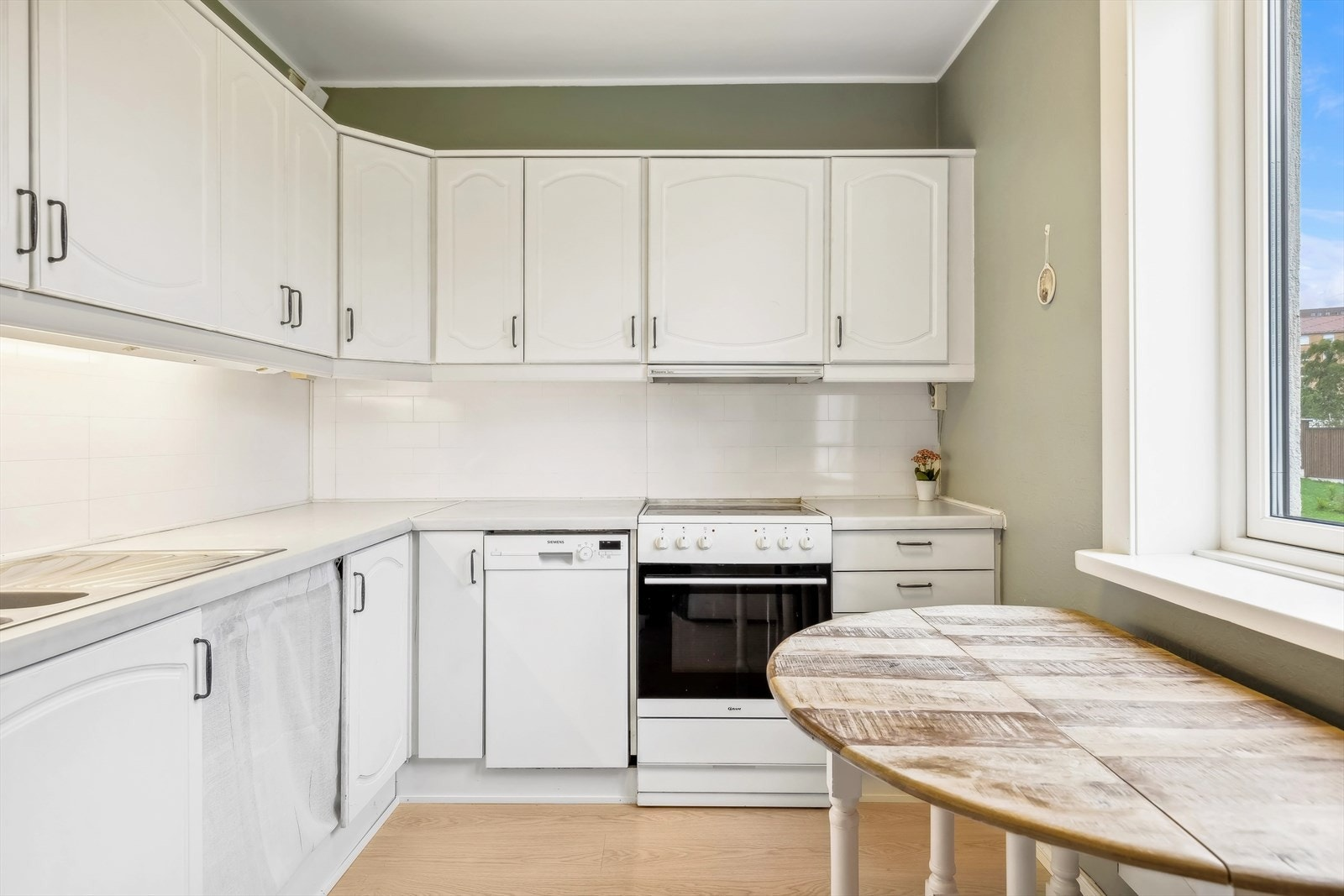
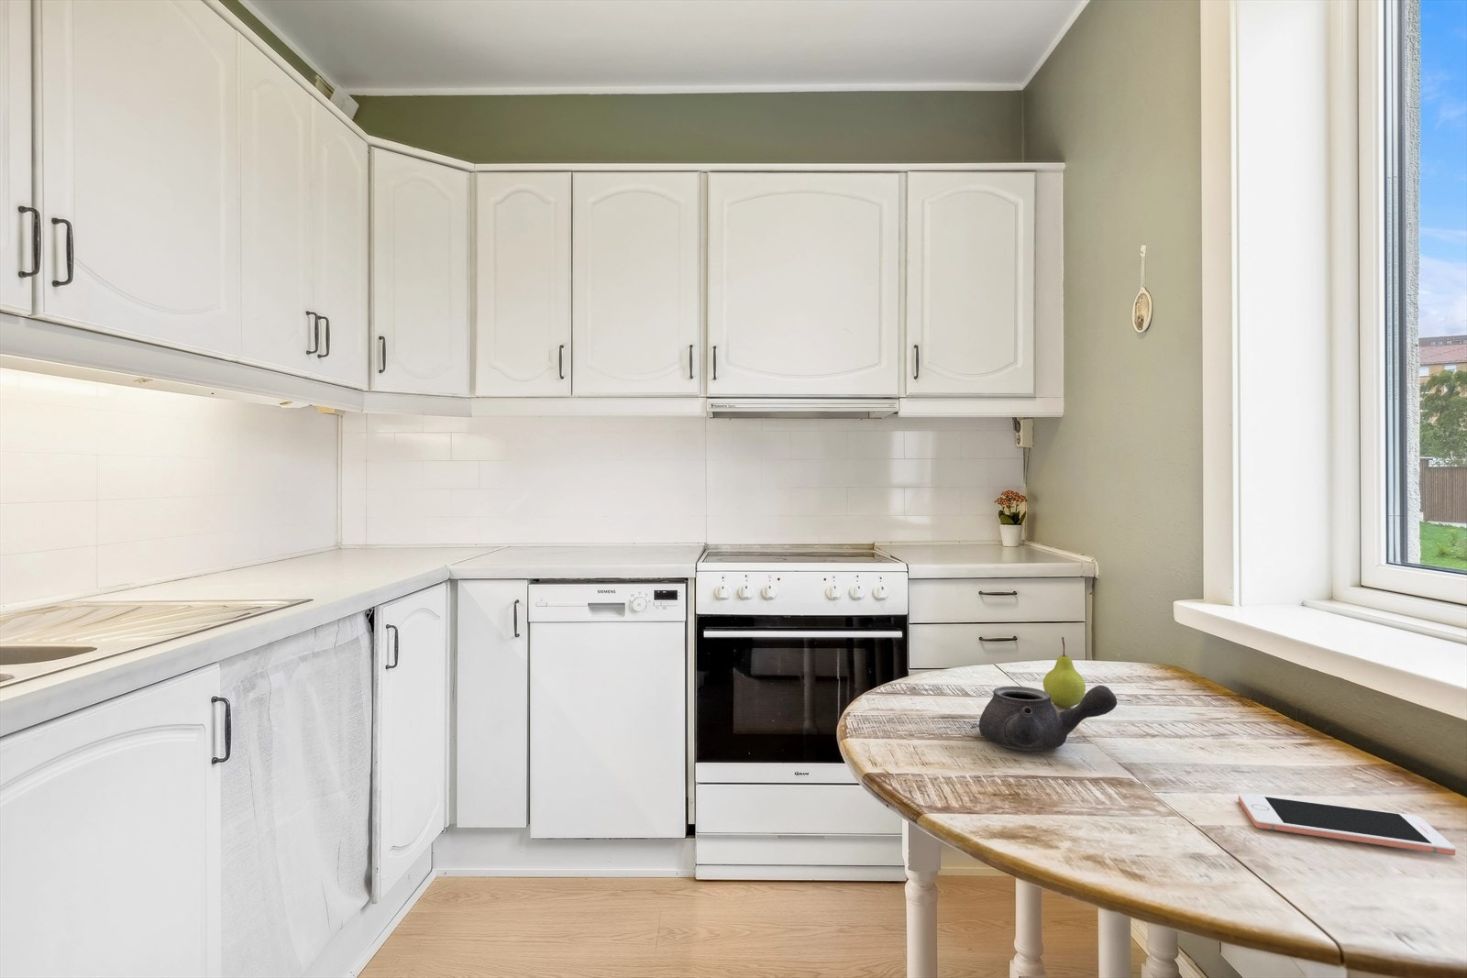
+ teapot [978,684,1118,752]
+ cell phone [1238,792,1456,856]
+ fruit [1042,636,1086,709]
